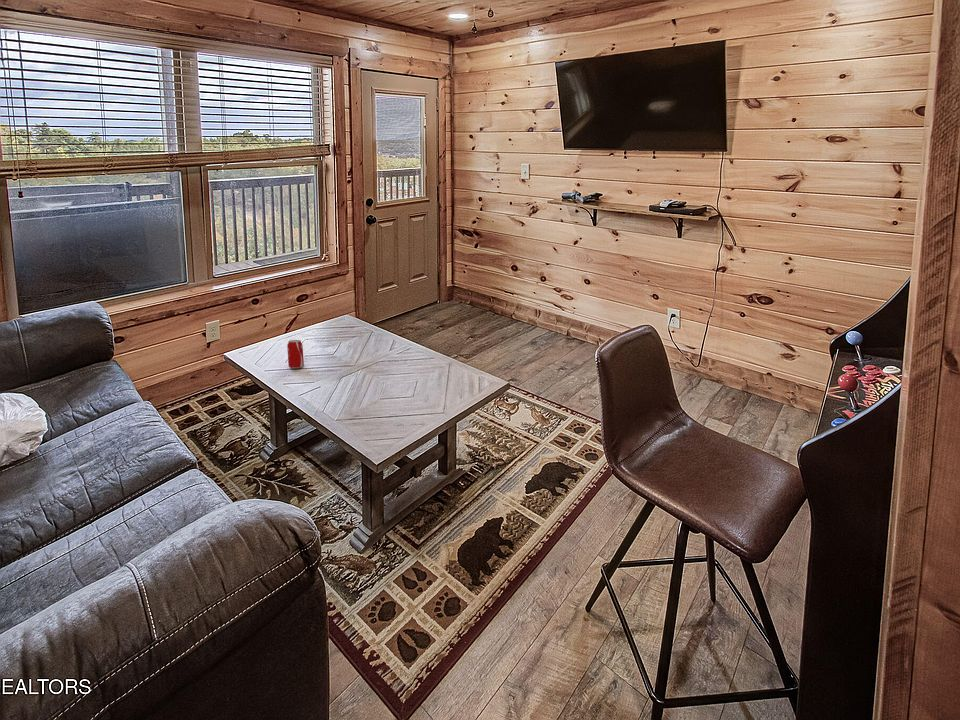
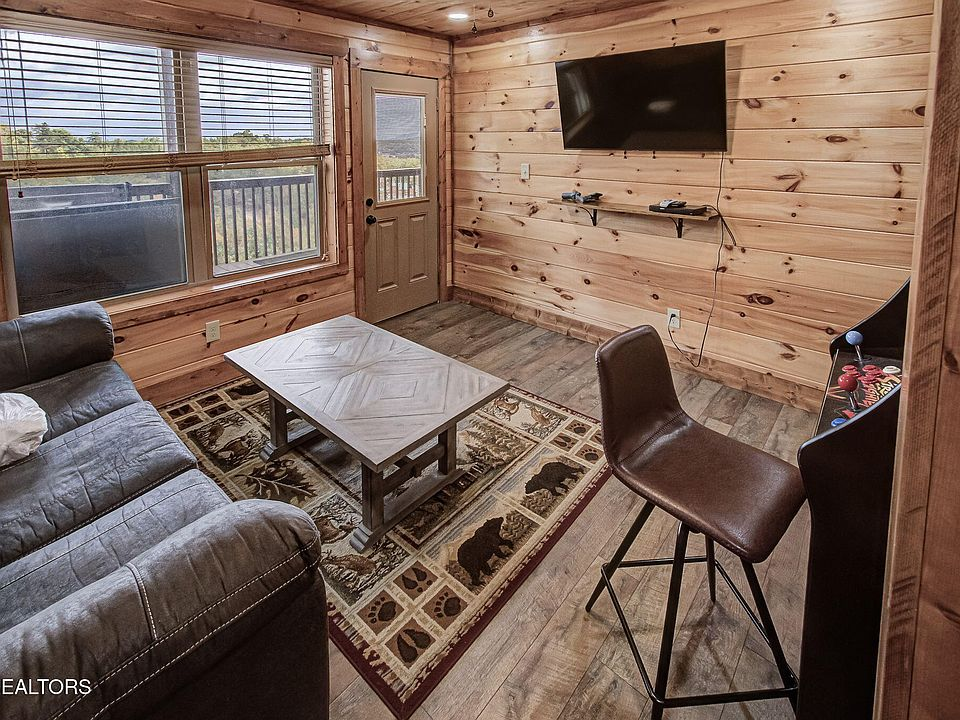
- beverage can [286,339,305,369]
